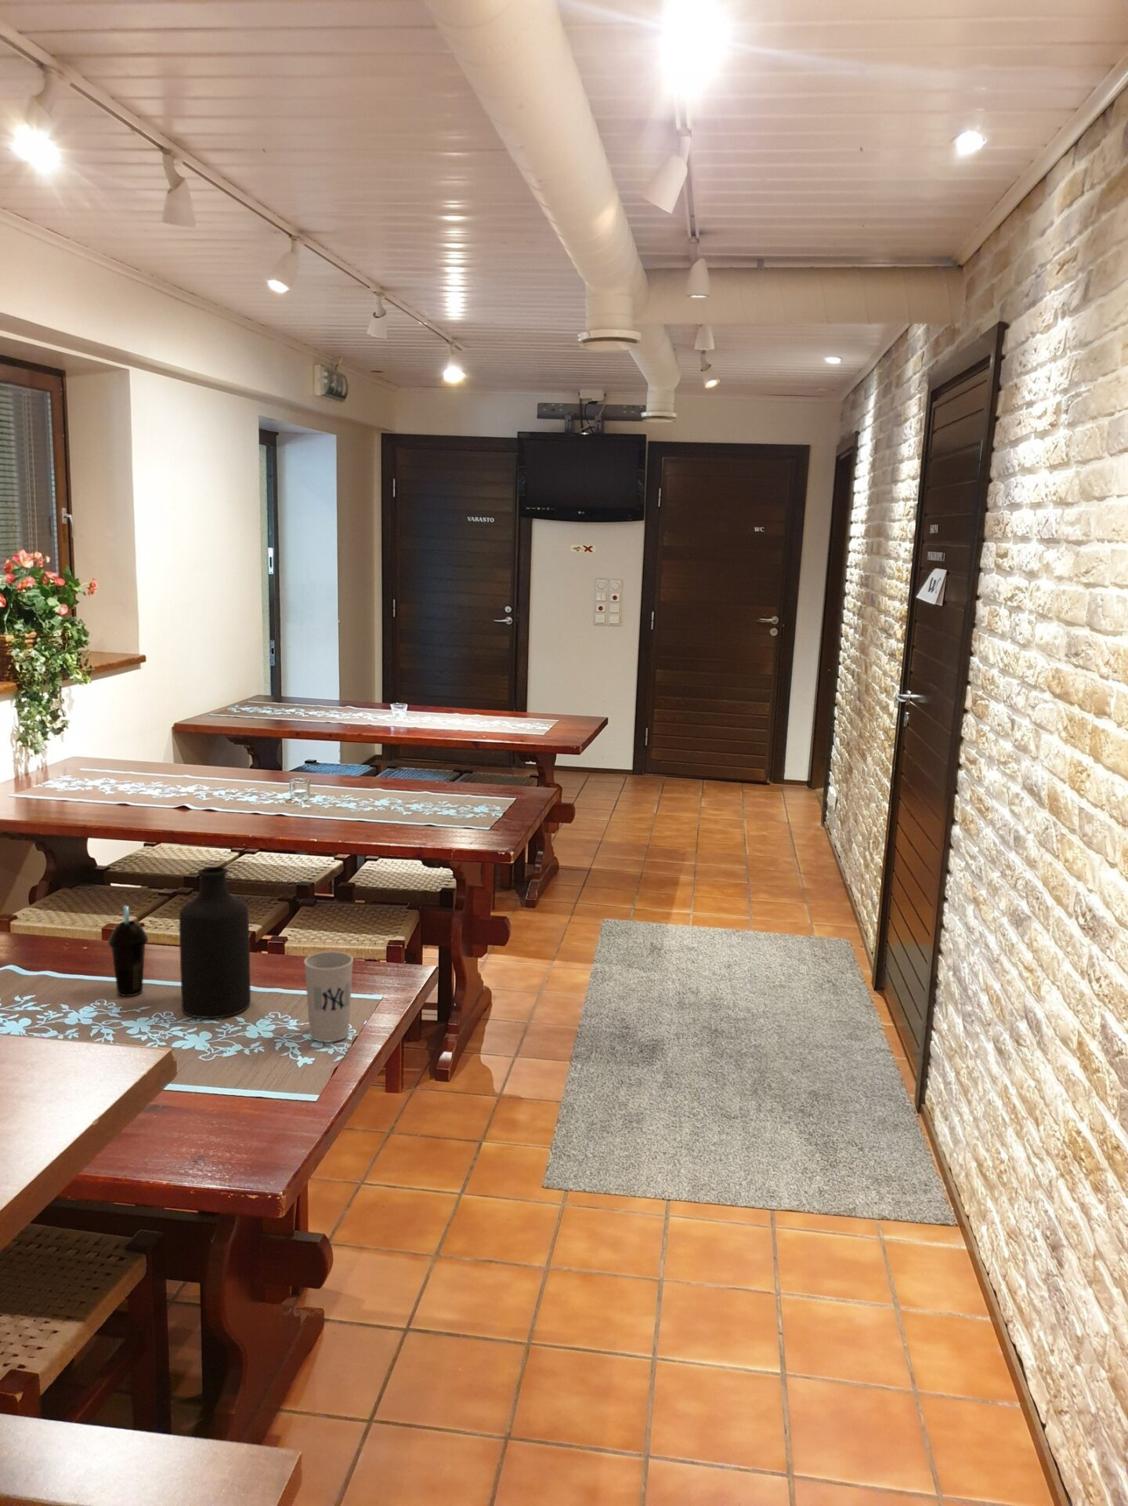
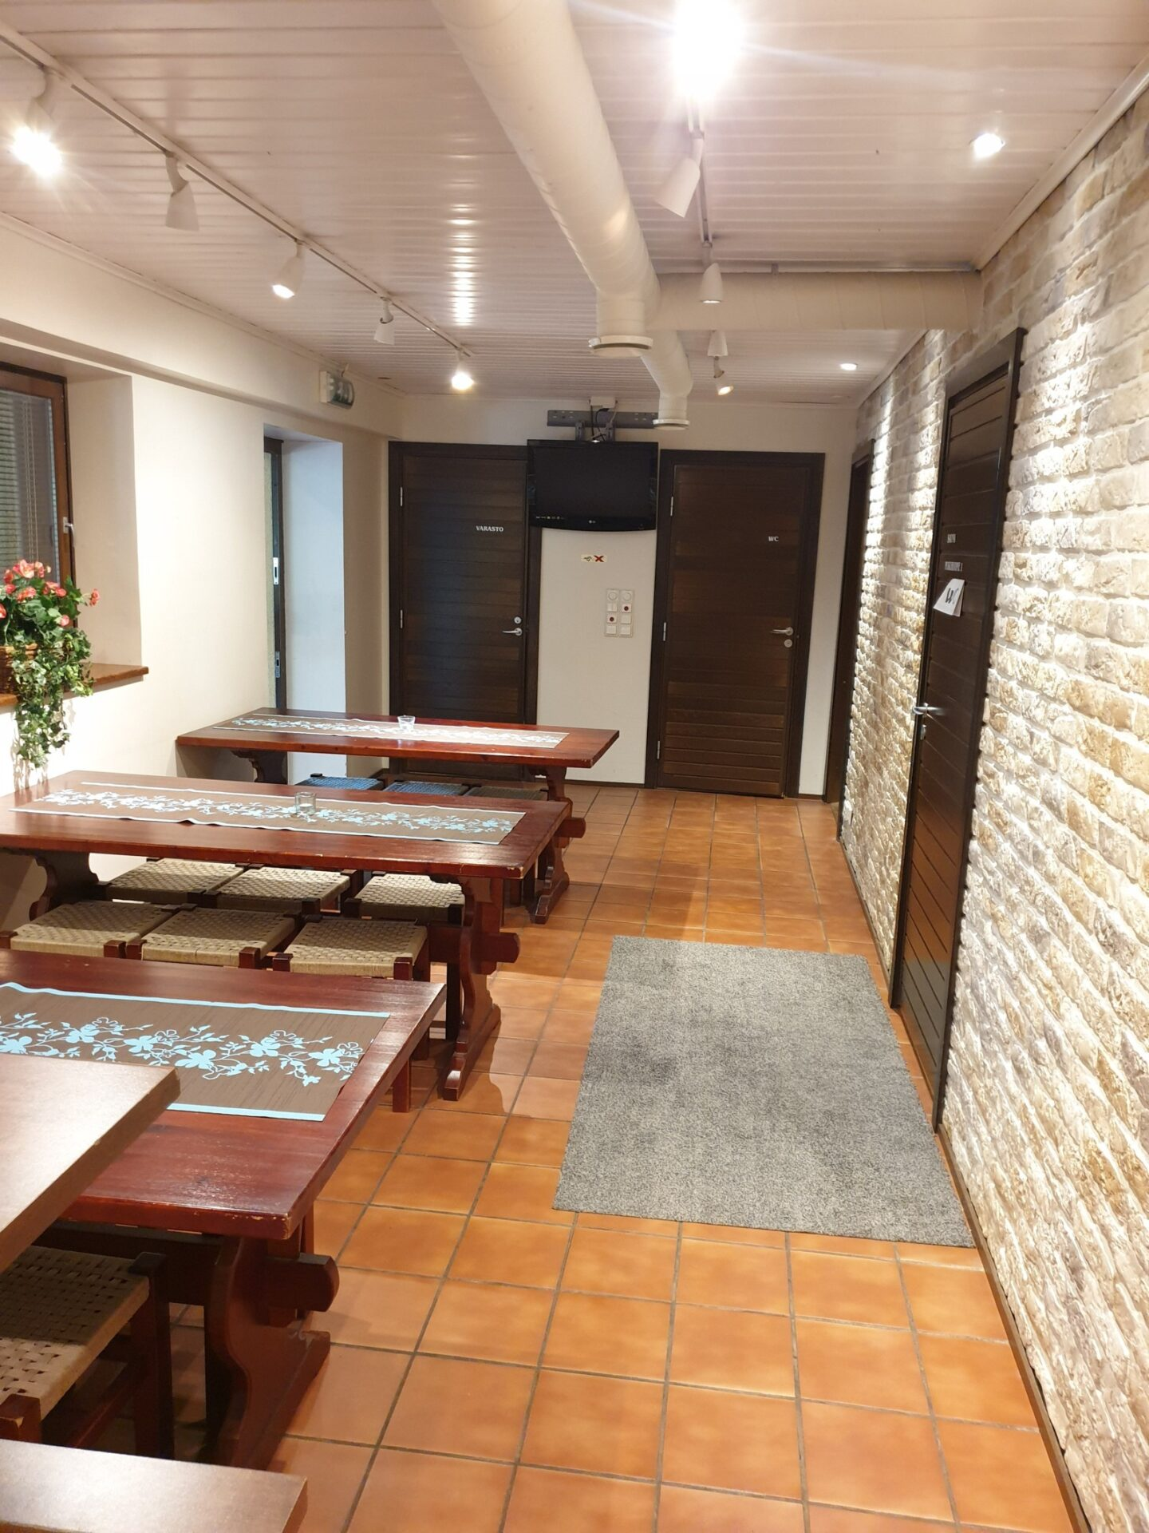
- bottle [179,866,251,1019]
- cup [108,905,149,997]
- cup [303,951,354,1044]
